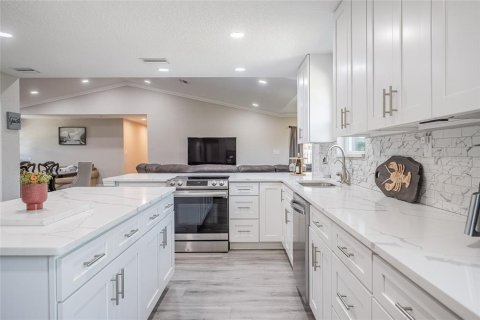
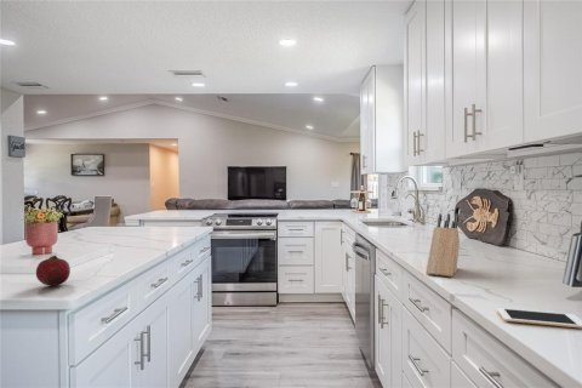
+ fruit [35,255,72,286]
+ cell phone [496,307,582,330]
+ knife block [424,212,461,278]
